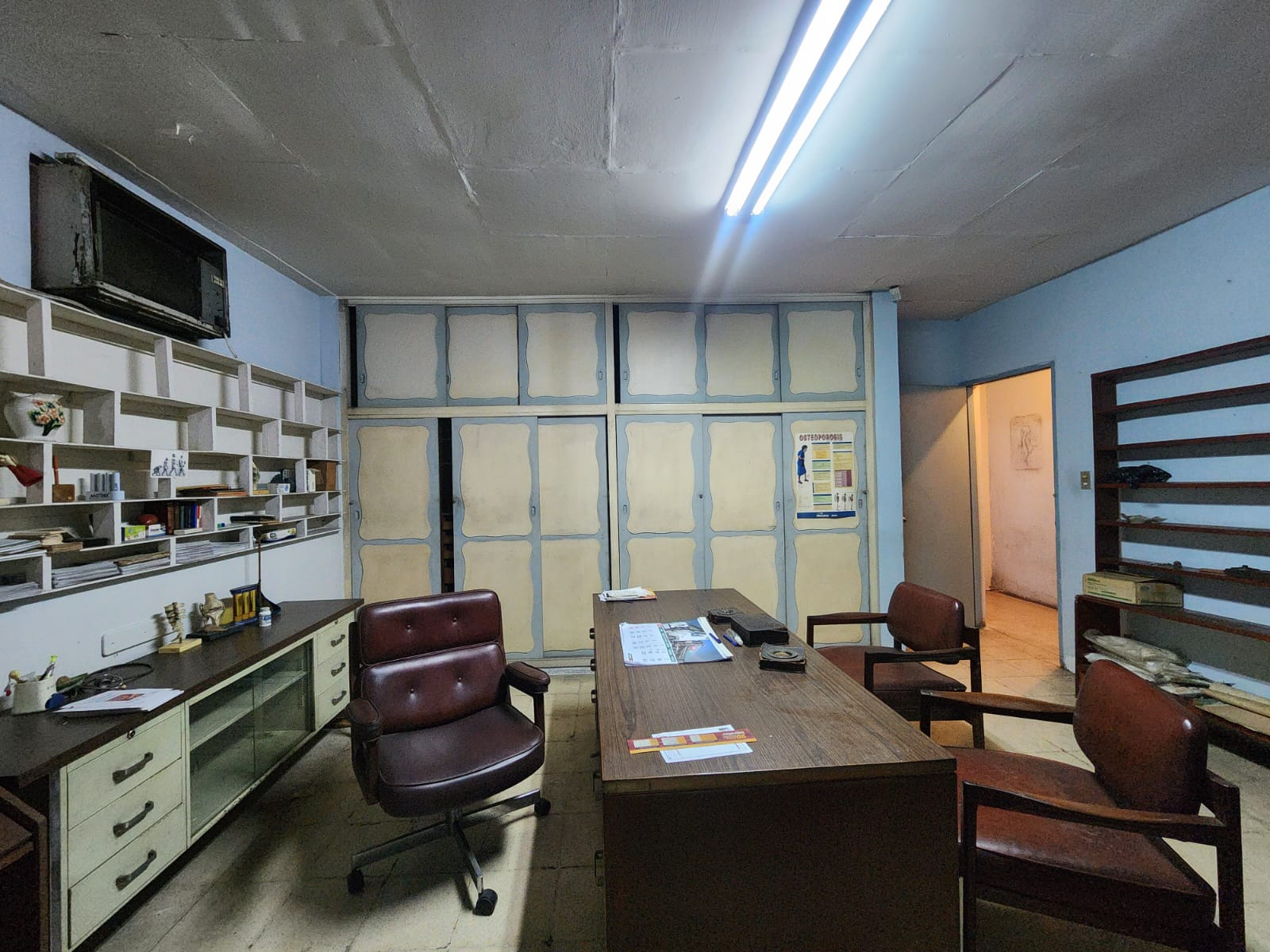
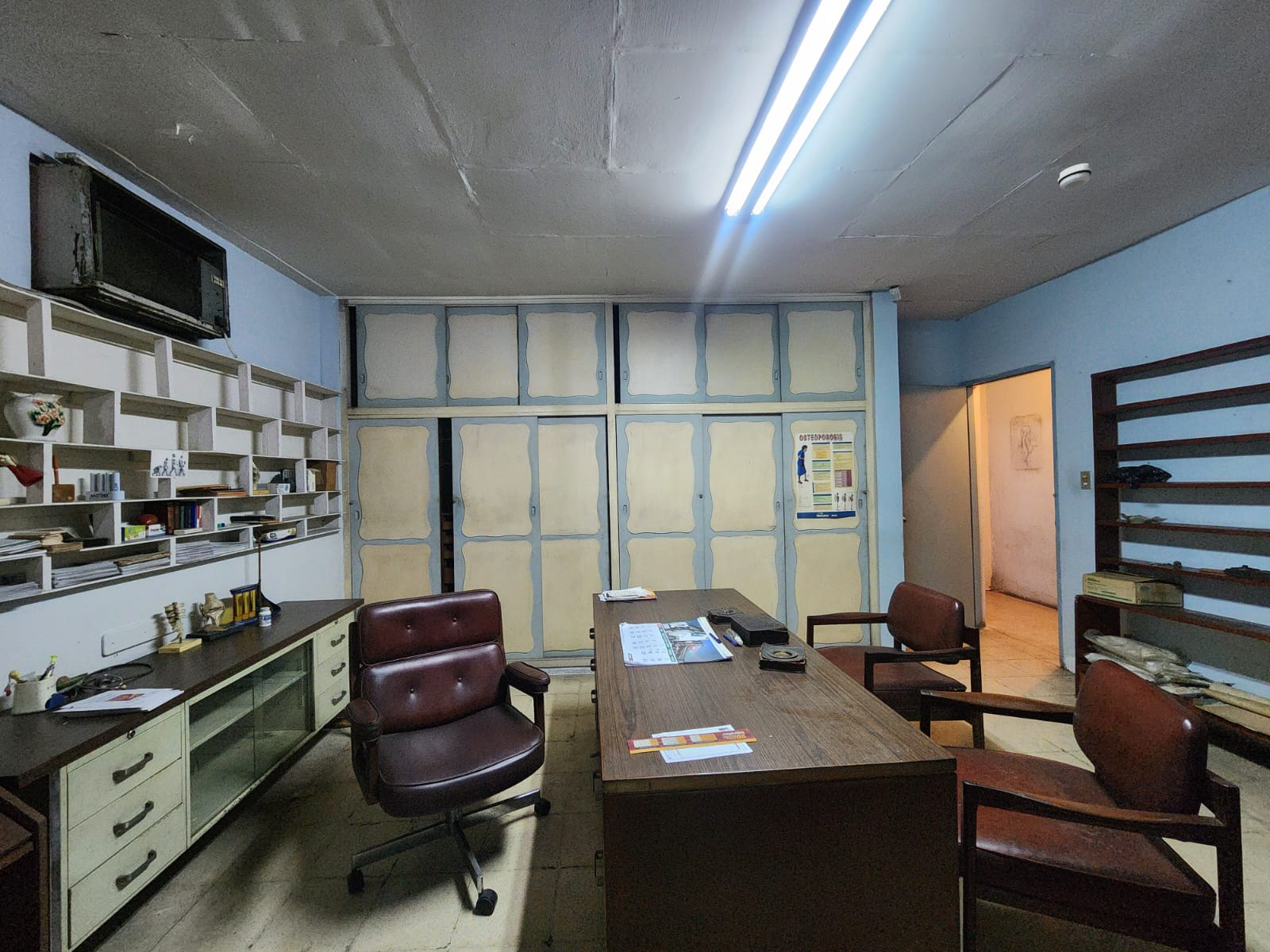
+ smoke detector [1057,163,1093,191]
